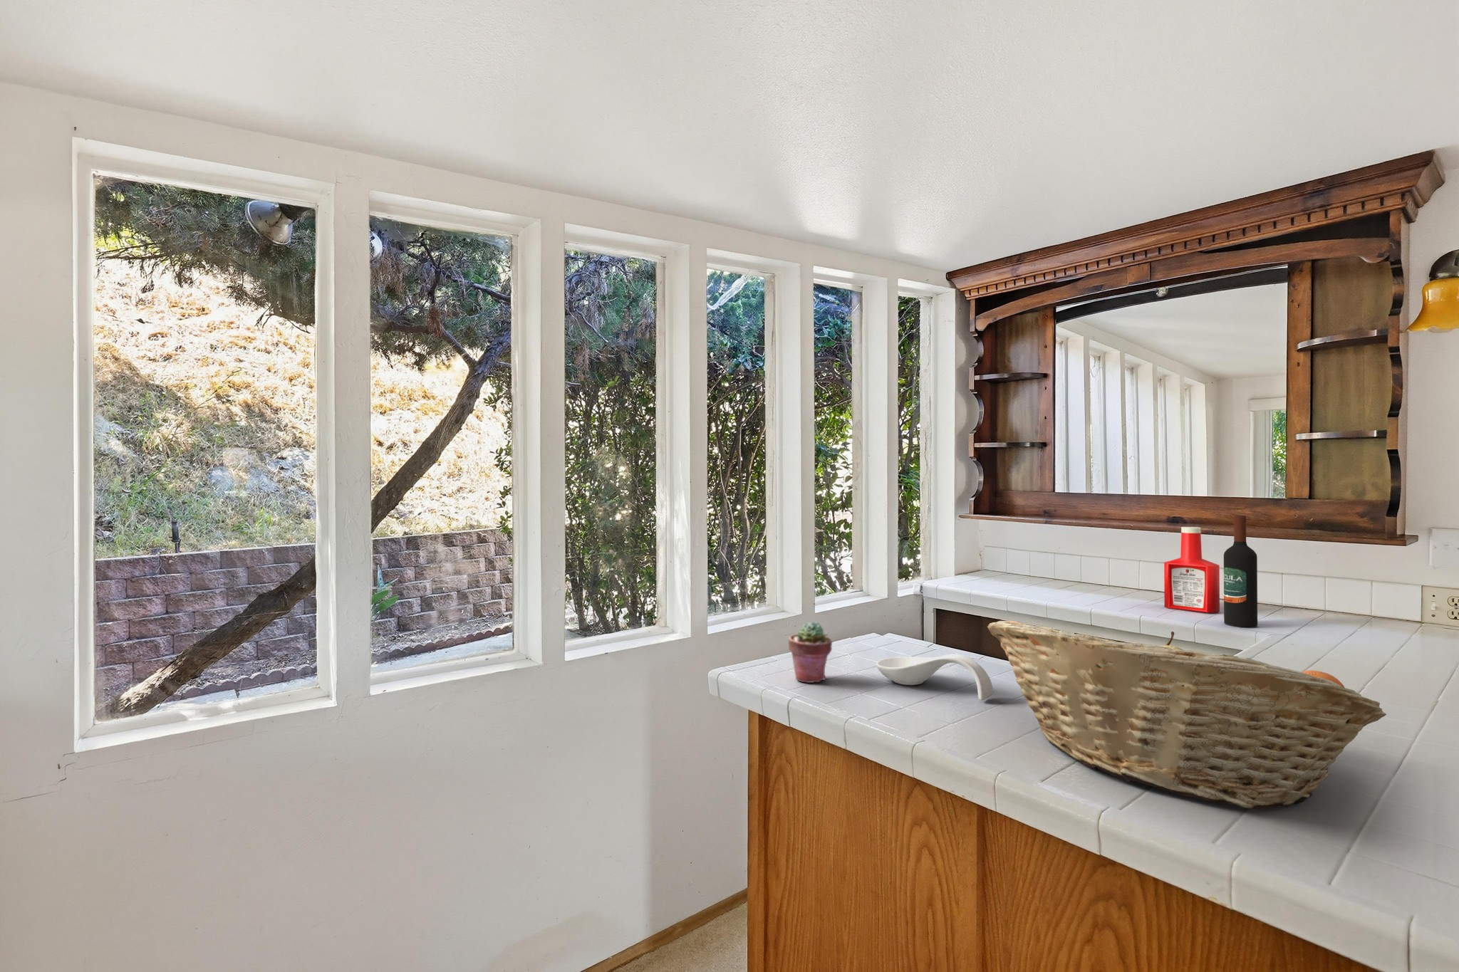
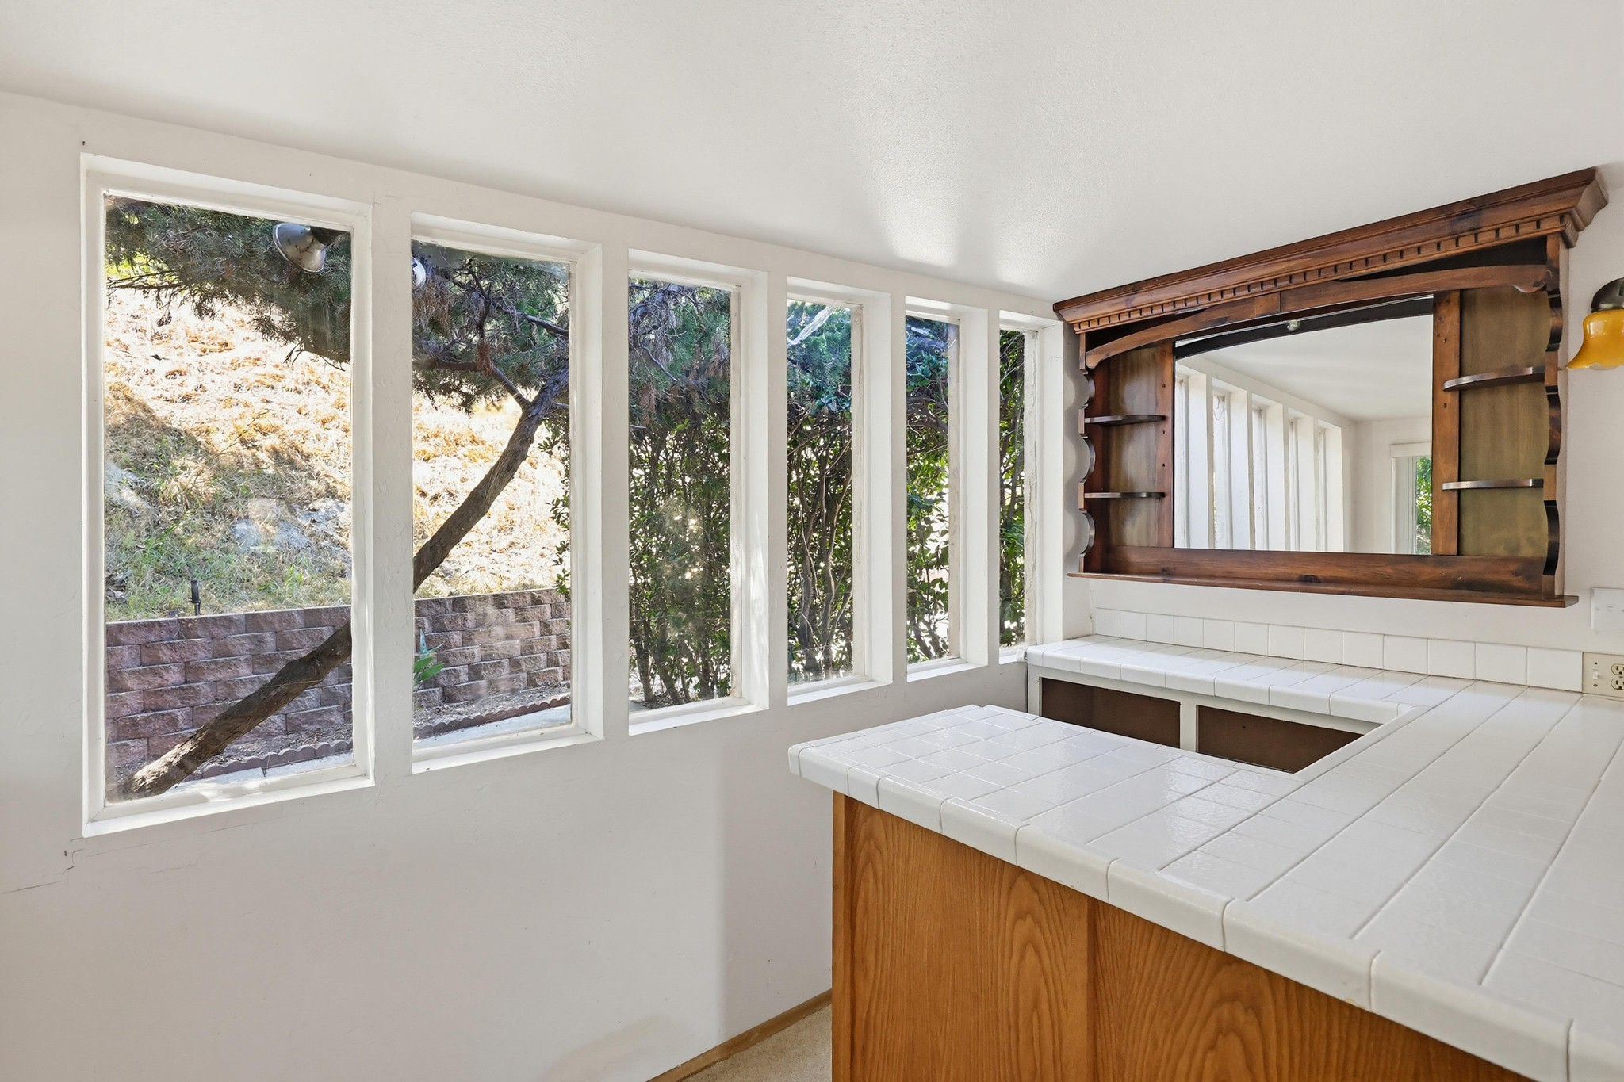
- spoon rest [875,653,994,701]
- wine bottle [1224,515,1258,627]
- fruit basket [987,621,1387,809]
- soap bottle [1163,526,1220,614]
- potted succulent [788,621,833,683]
